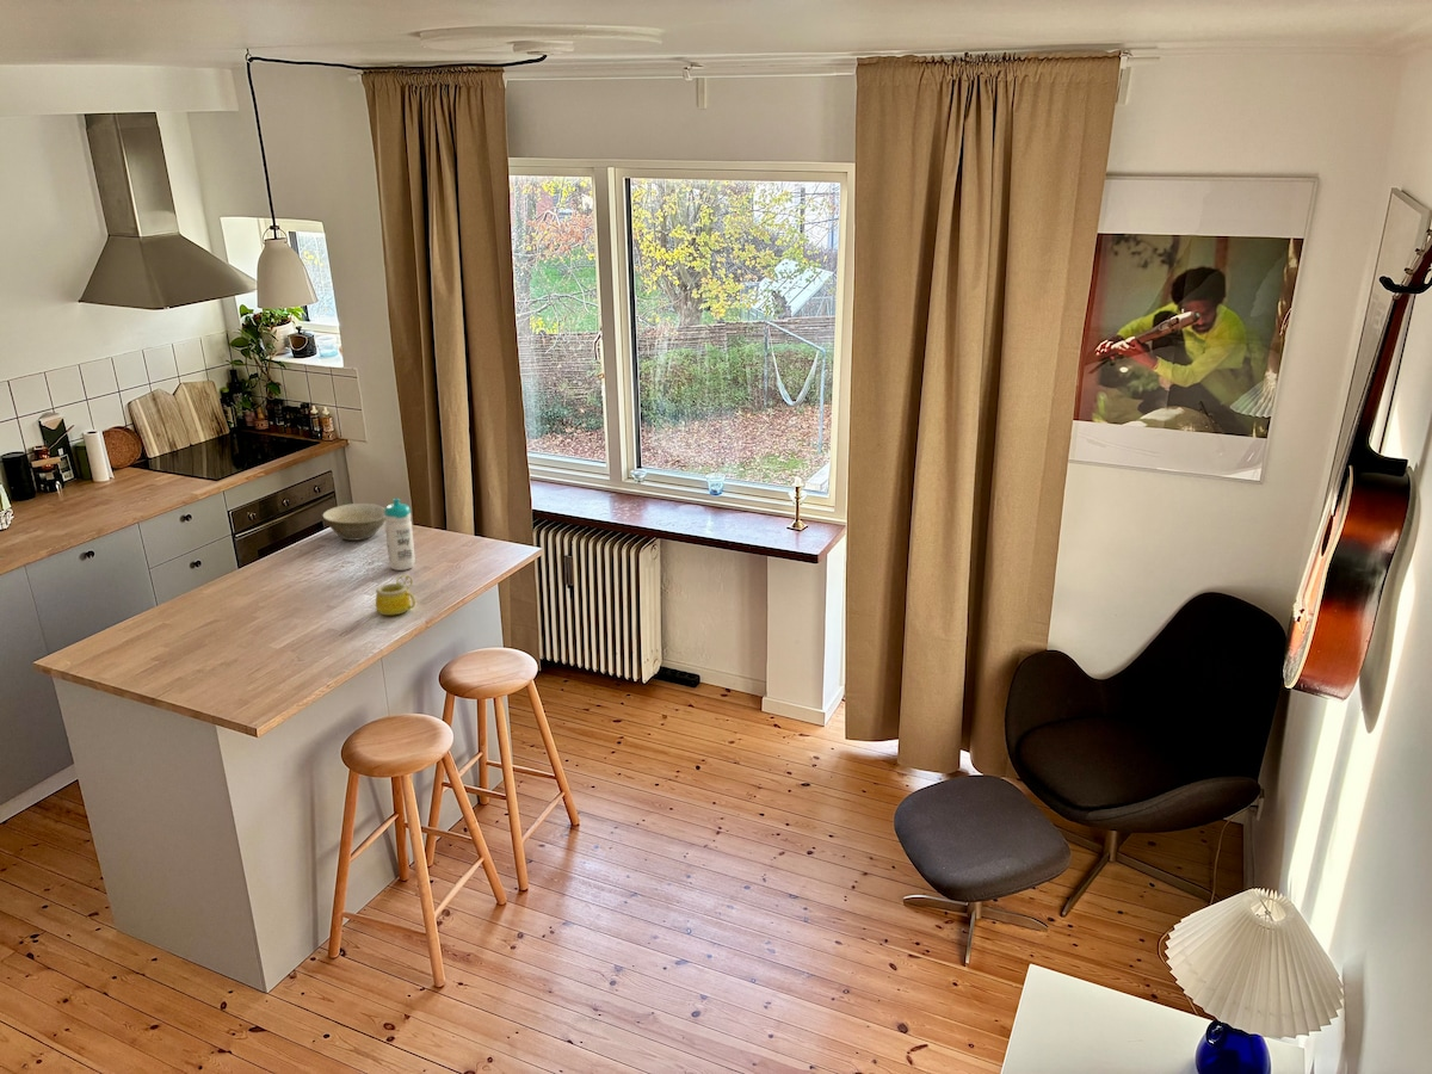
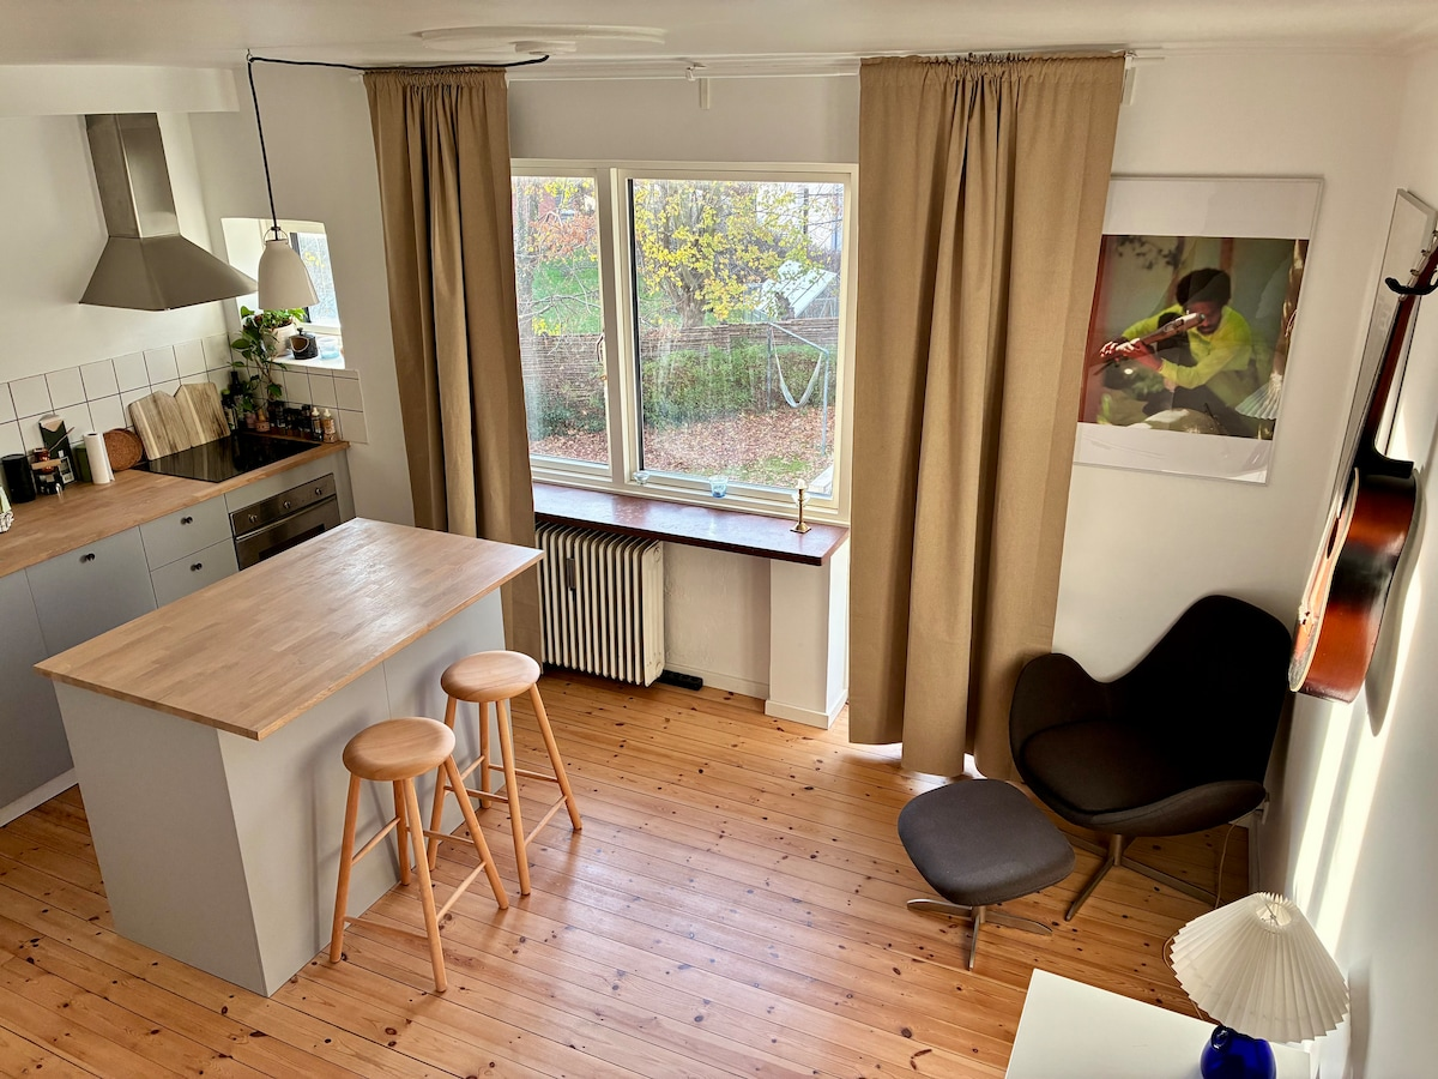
- mug [375,574,416,617]
- water bottle [384,498,416,572]
- bowl [321,502,385,542]
